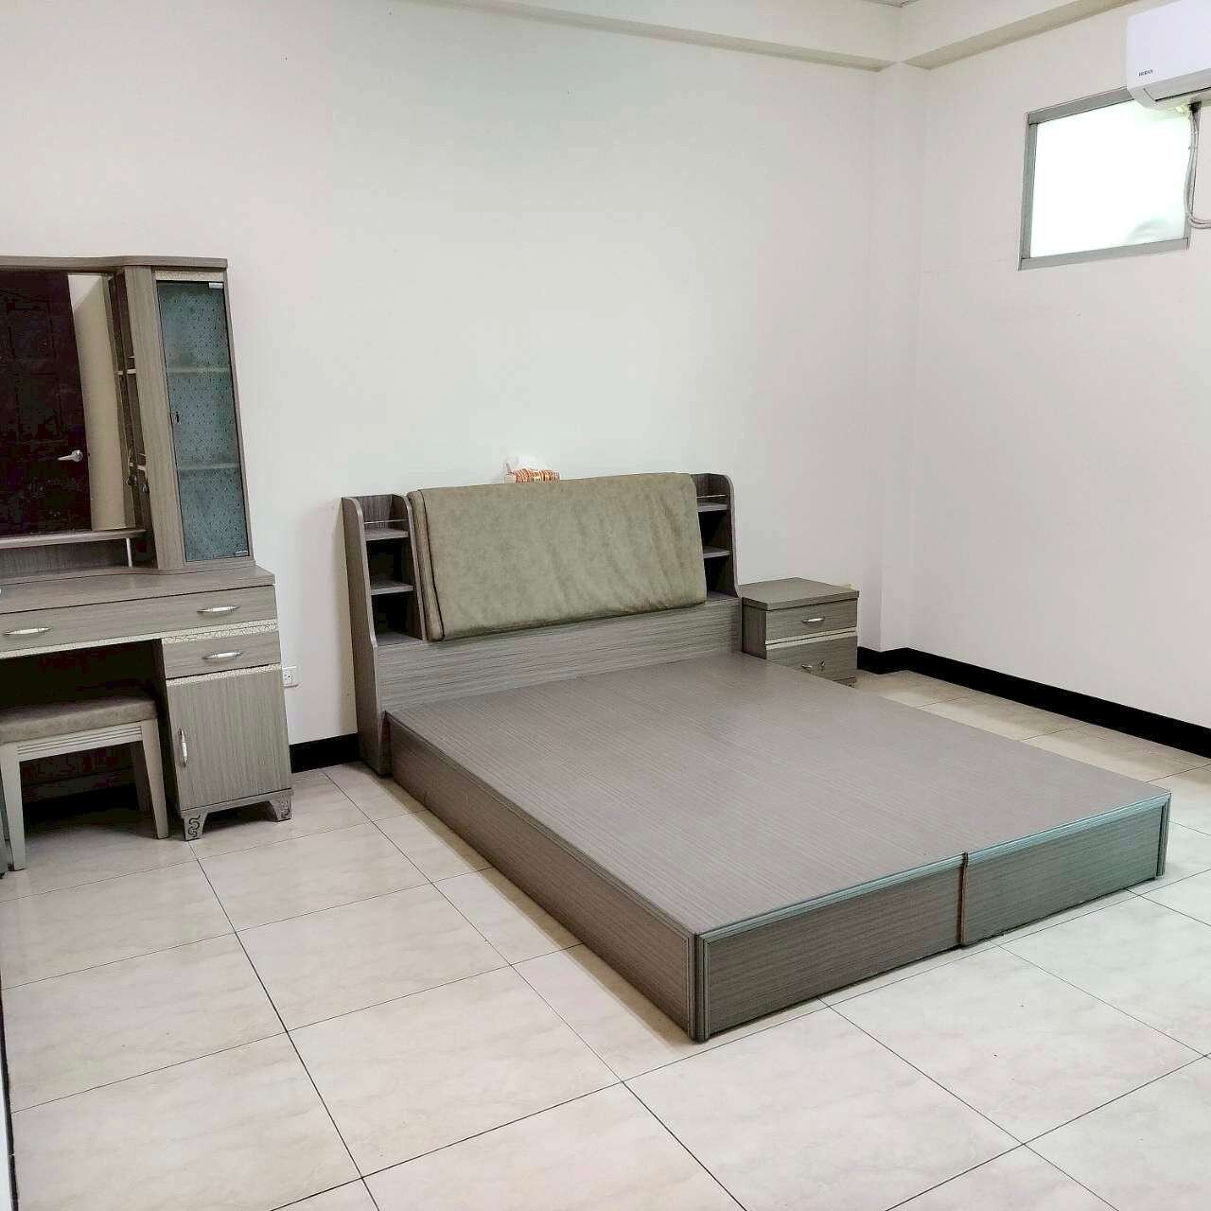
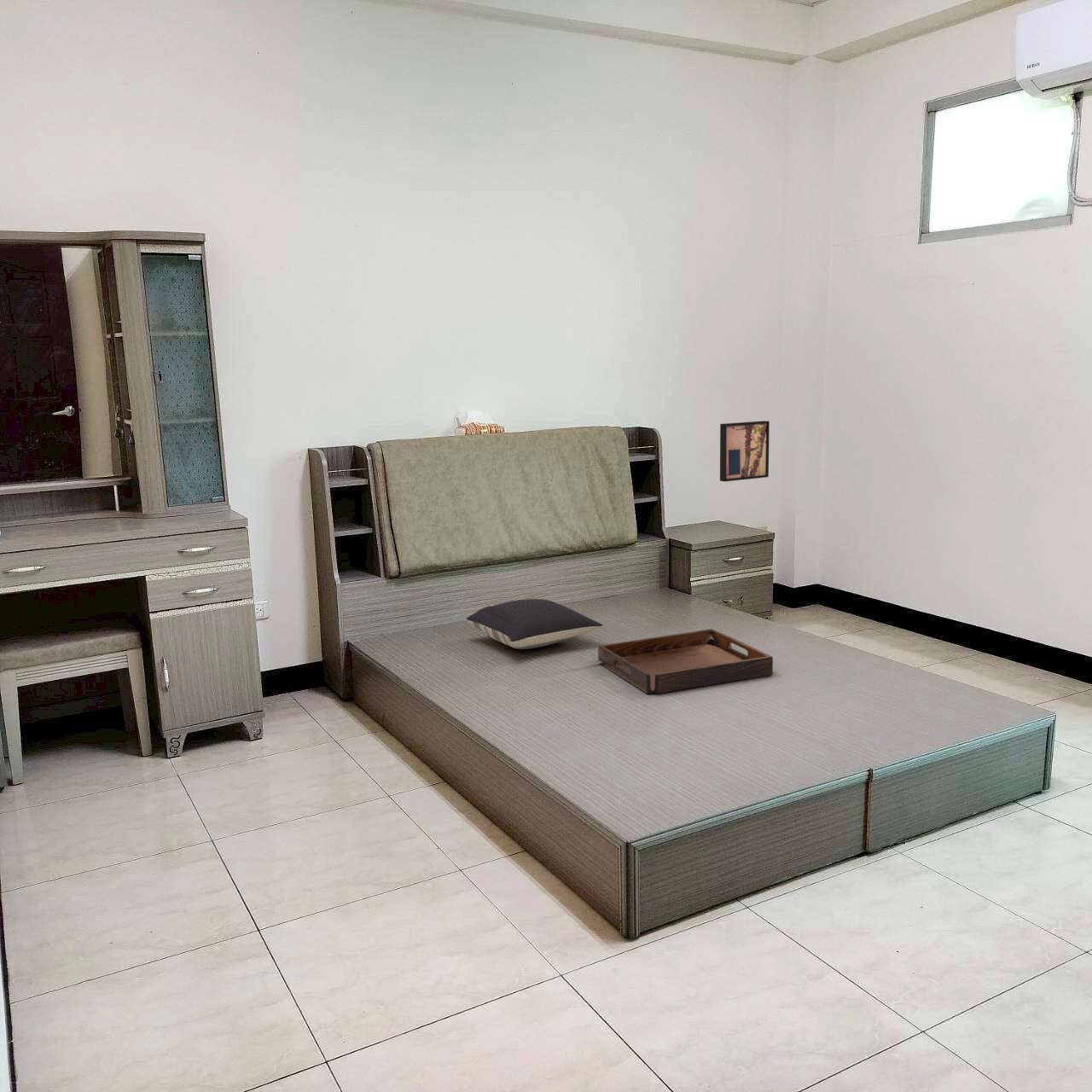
+ serving tray [597,628,774,694]
+ wall art [719,420,770,483]
+ pillow [466,598,603,650]
